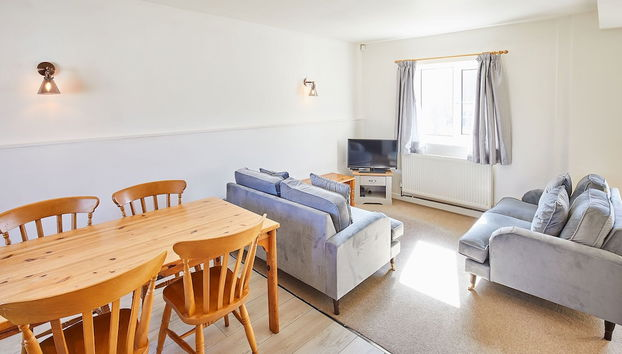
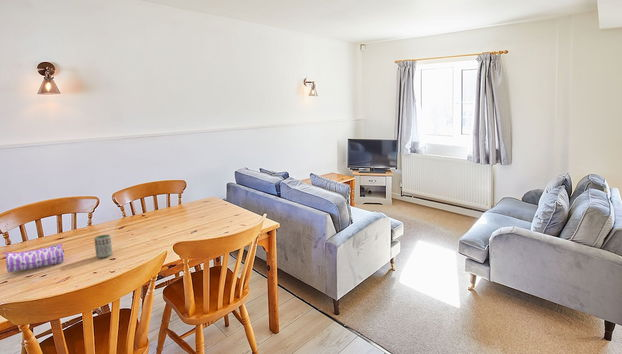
+ cup [93,234,113,259]
+ pencil case [2,242,65,274]
